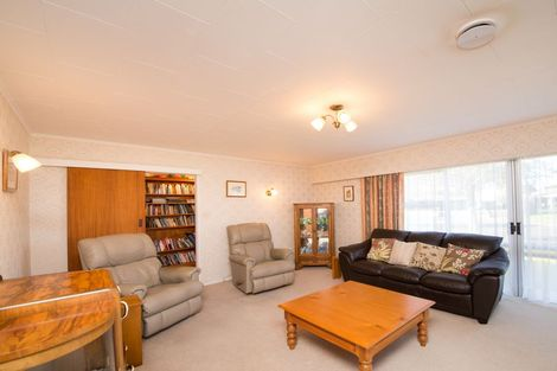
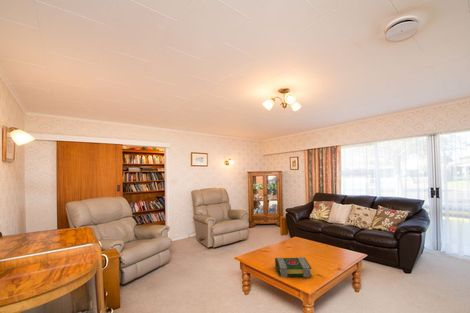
+ book [274,256,313,278]
